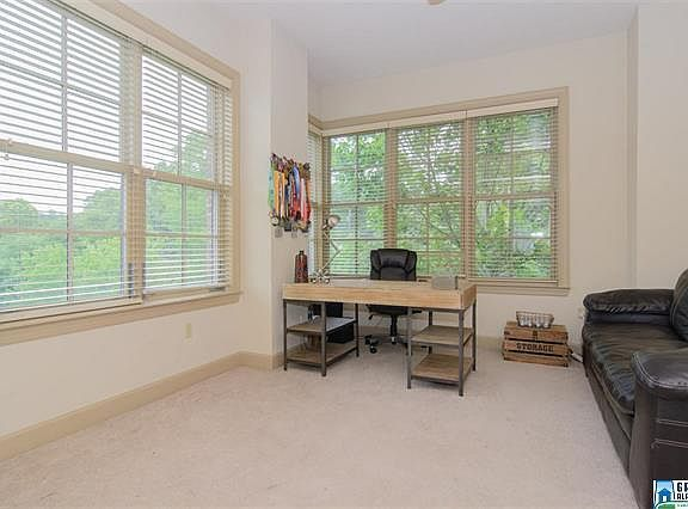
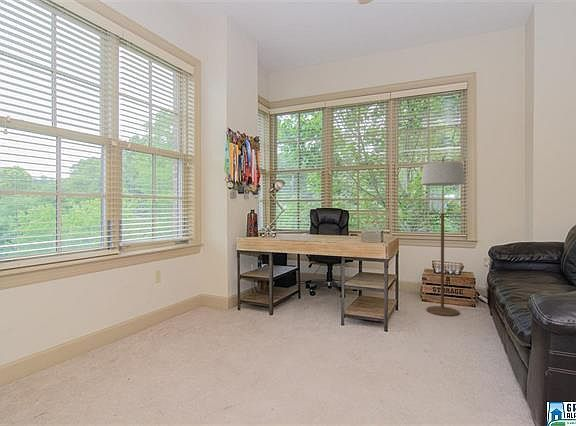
+ floor lamp [420,156,466,317]
